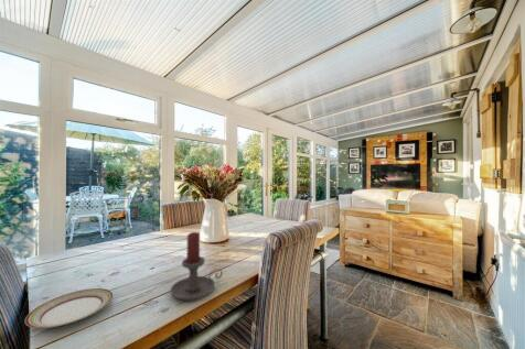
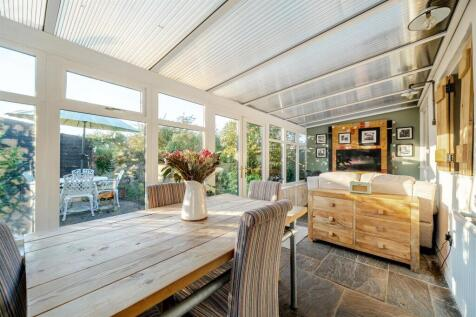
- candle holder [170,231,224,302]
- plate [24,287,114,329]
